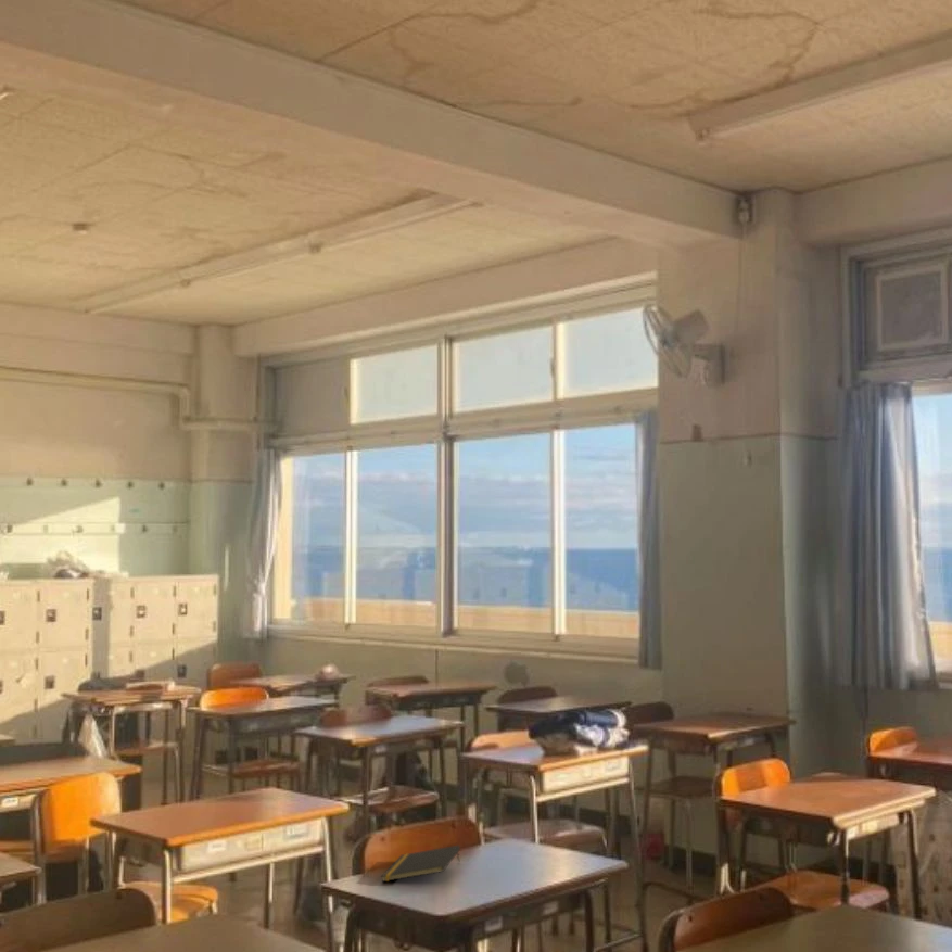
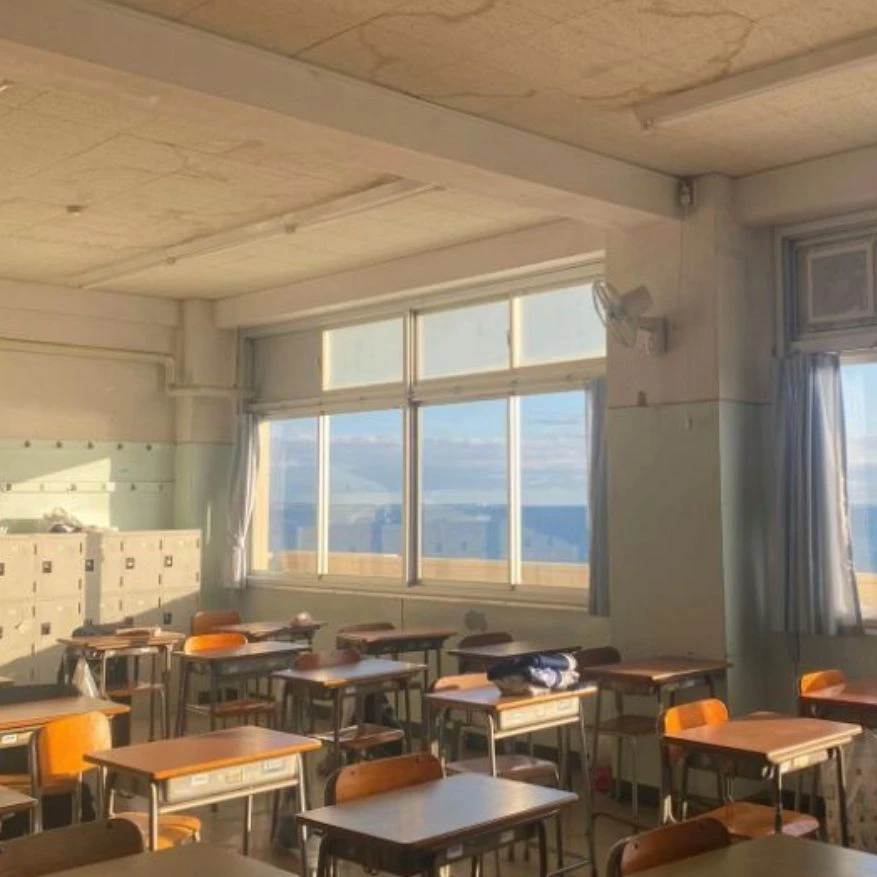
- notepad [380,845,461,883]
